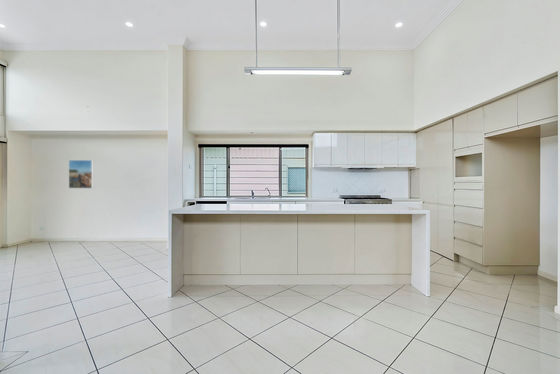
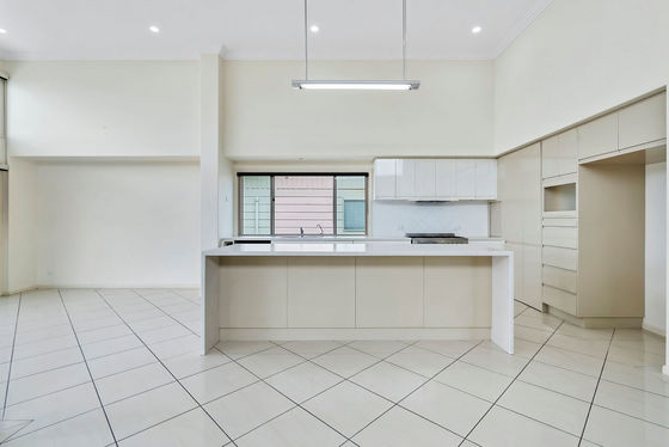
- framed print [68,159,94,189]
